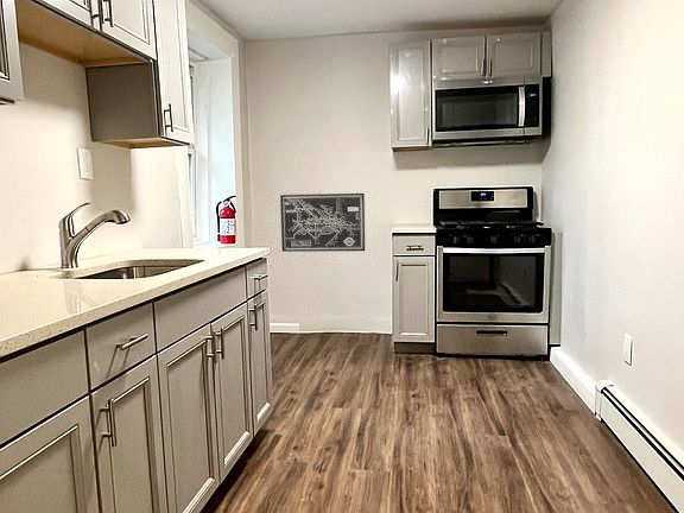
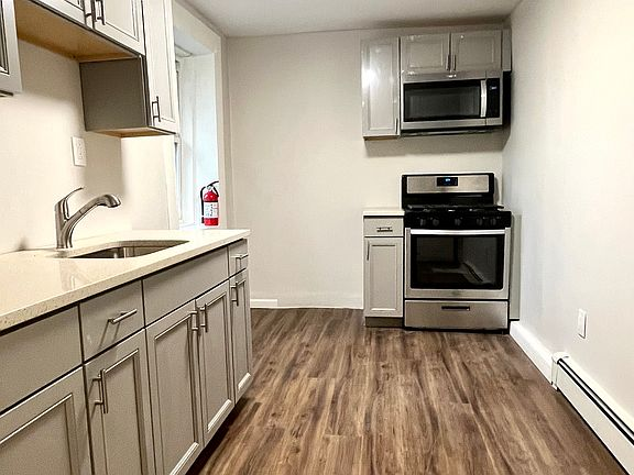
- wall art [279,192,366,253]
